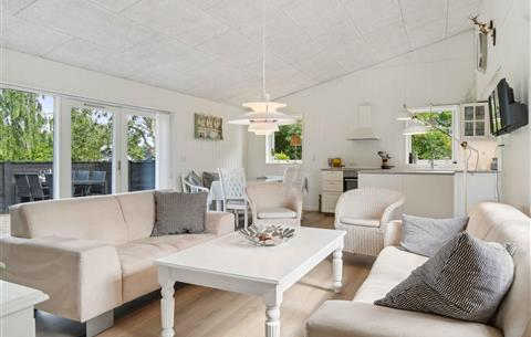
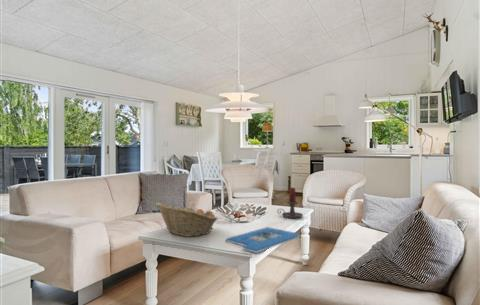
+ candle holder [276,187,304,219]
+ board game [224,226,300,254]
+ fruit basket [155,202,219,238]
